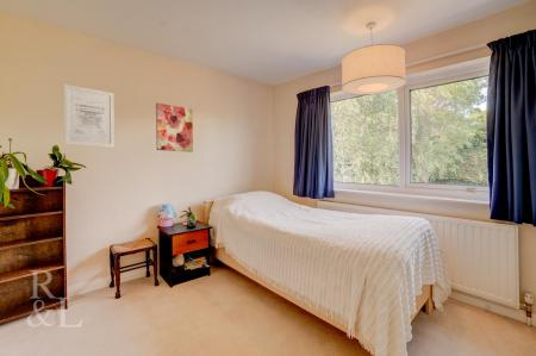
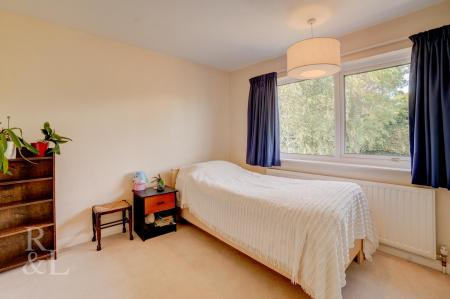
- wall art [63,83,116,149]
- wall art [155,102,194,154]
